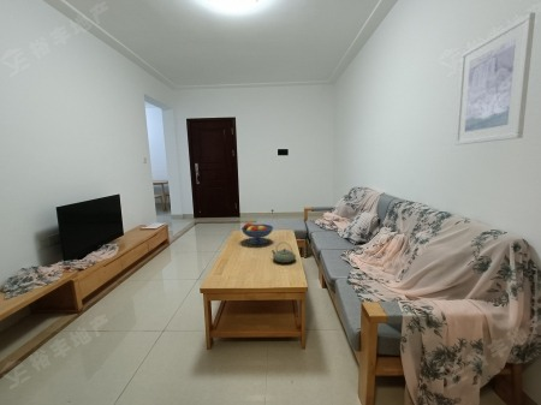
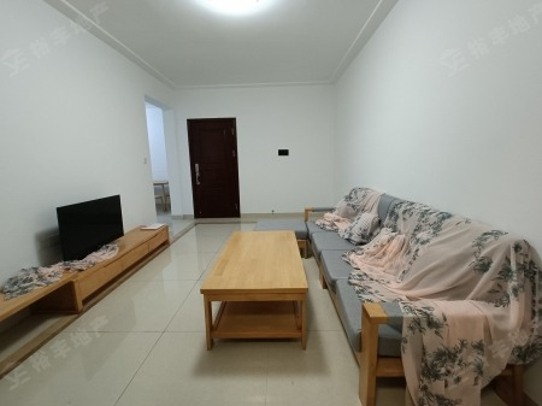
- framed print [454,11,536,147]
- teapot [270,242,297,264]
- fruit bowl [240,221,274,246]
